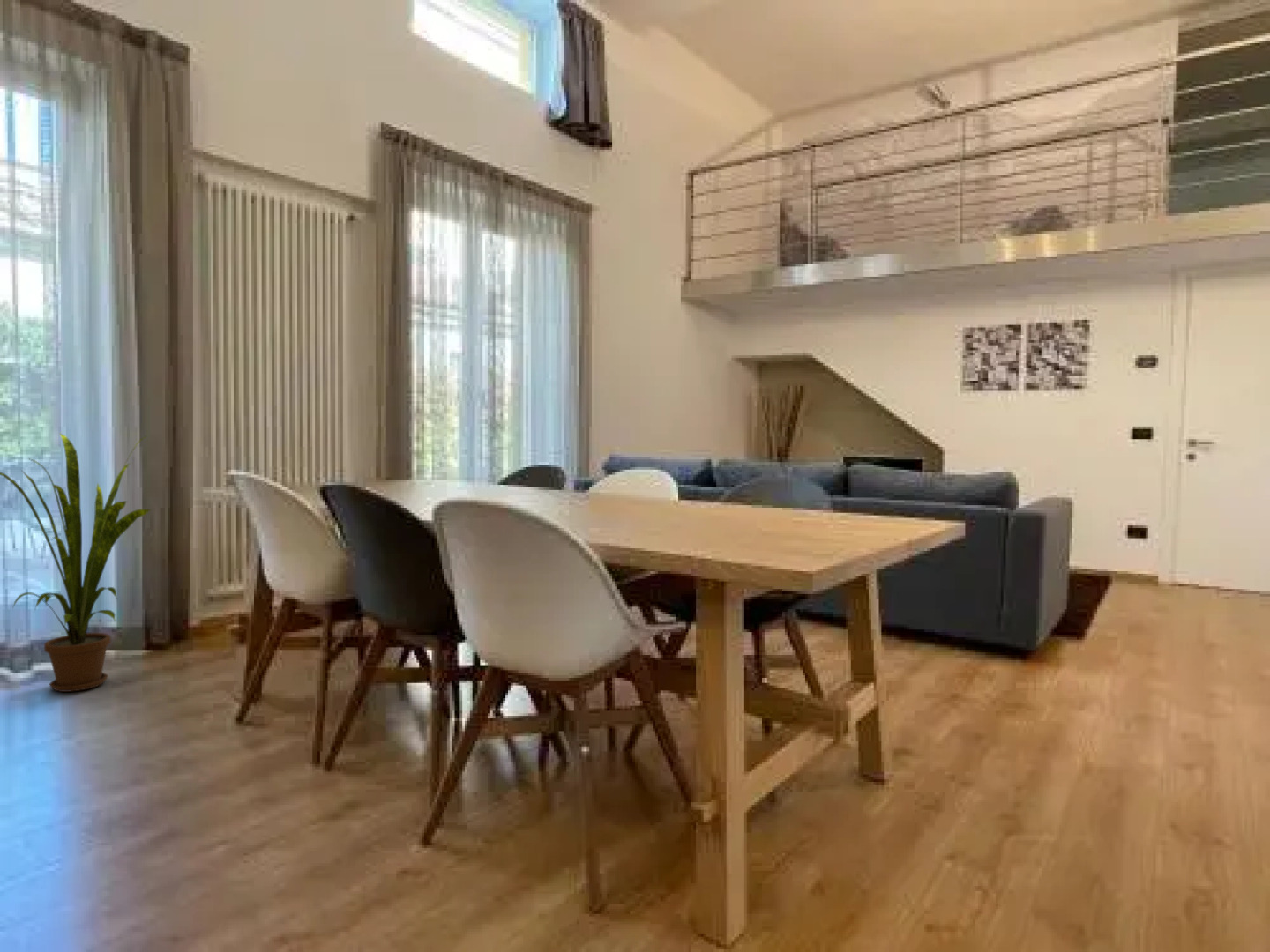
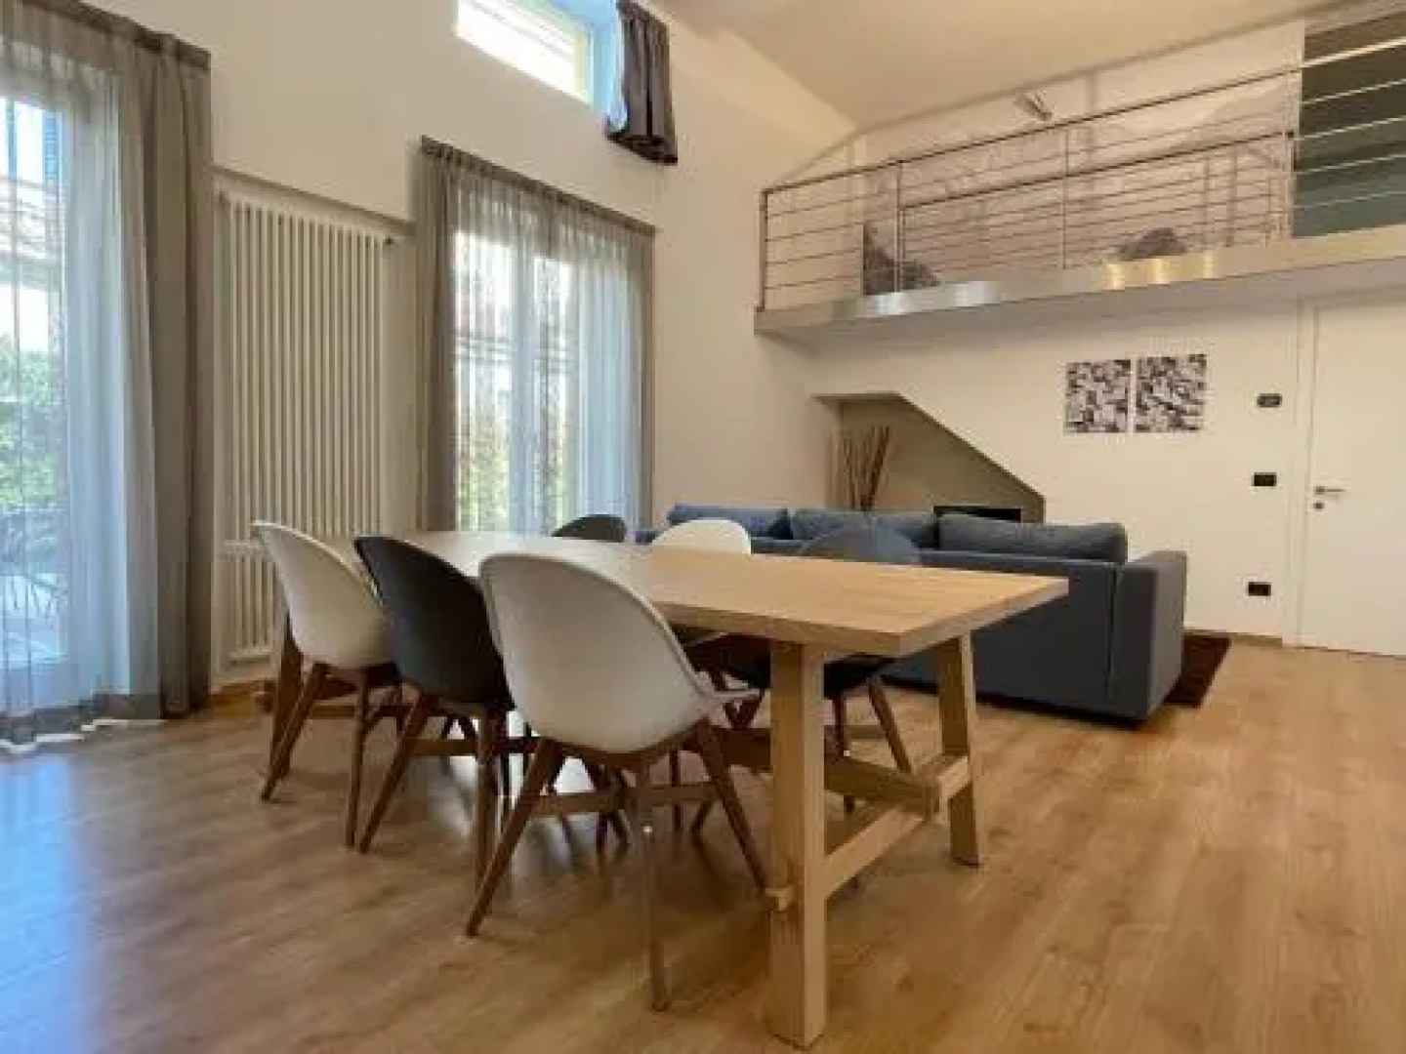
- house plant [0,432,152,693]
